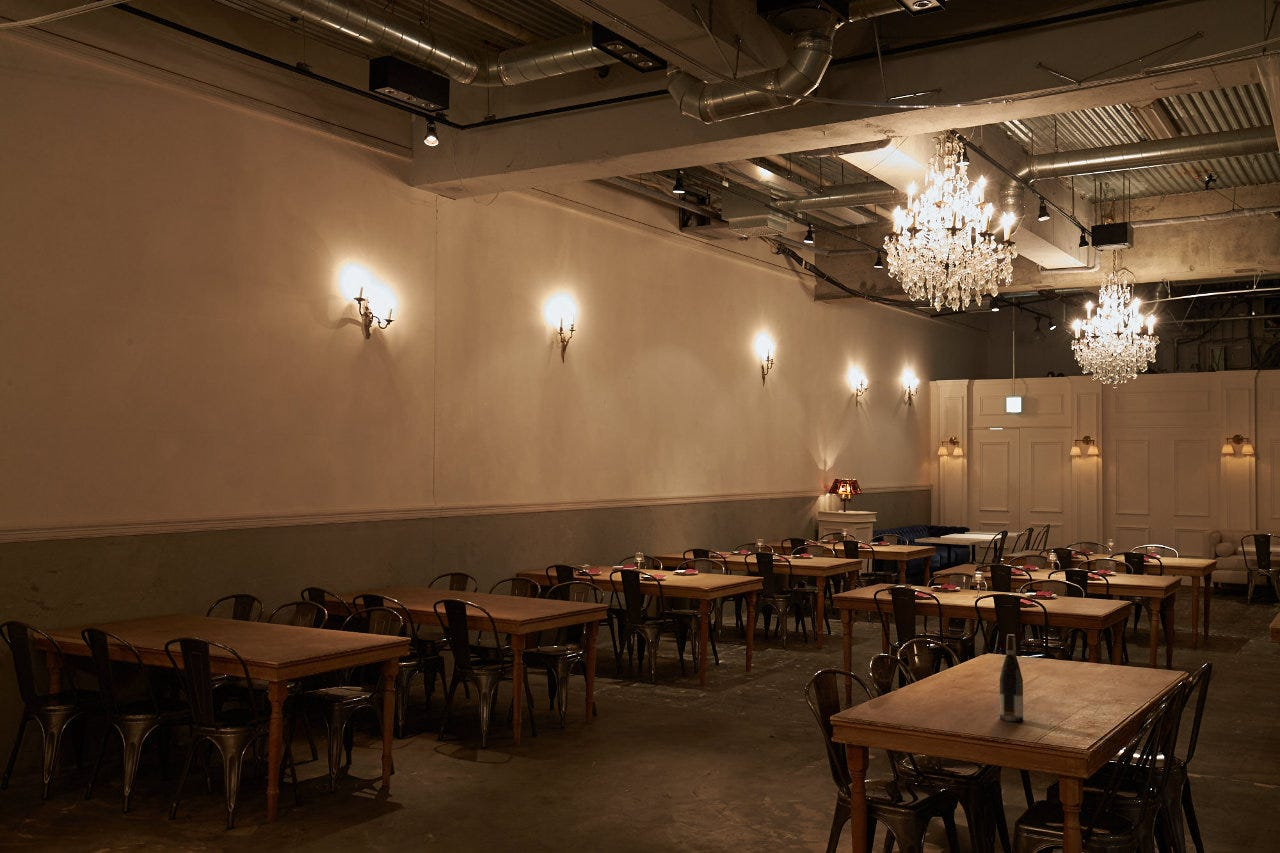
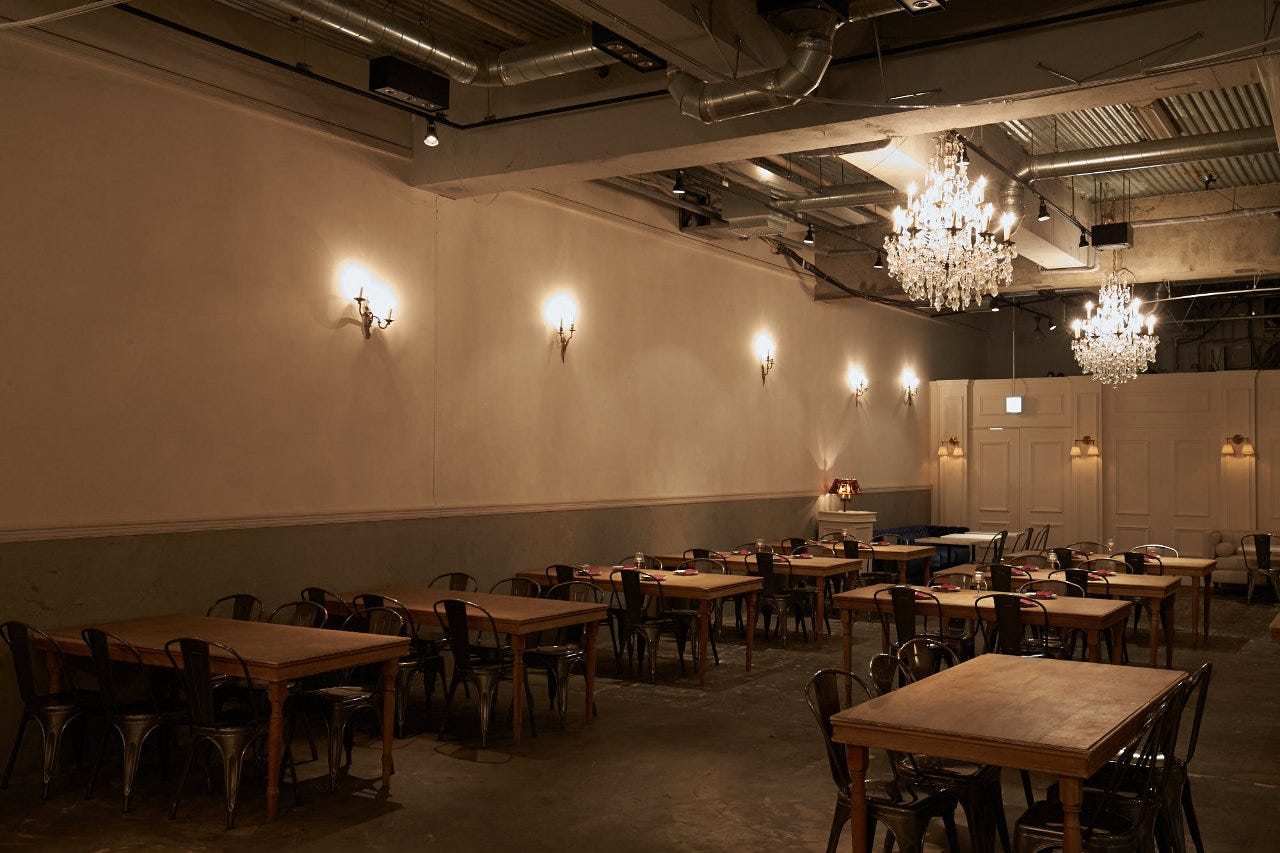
- wine bottle [999,633,1024,722]
